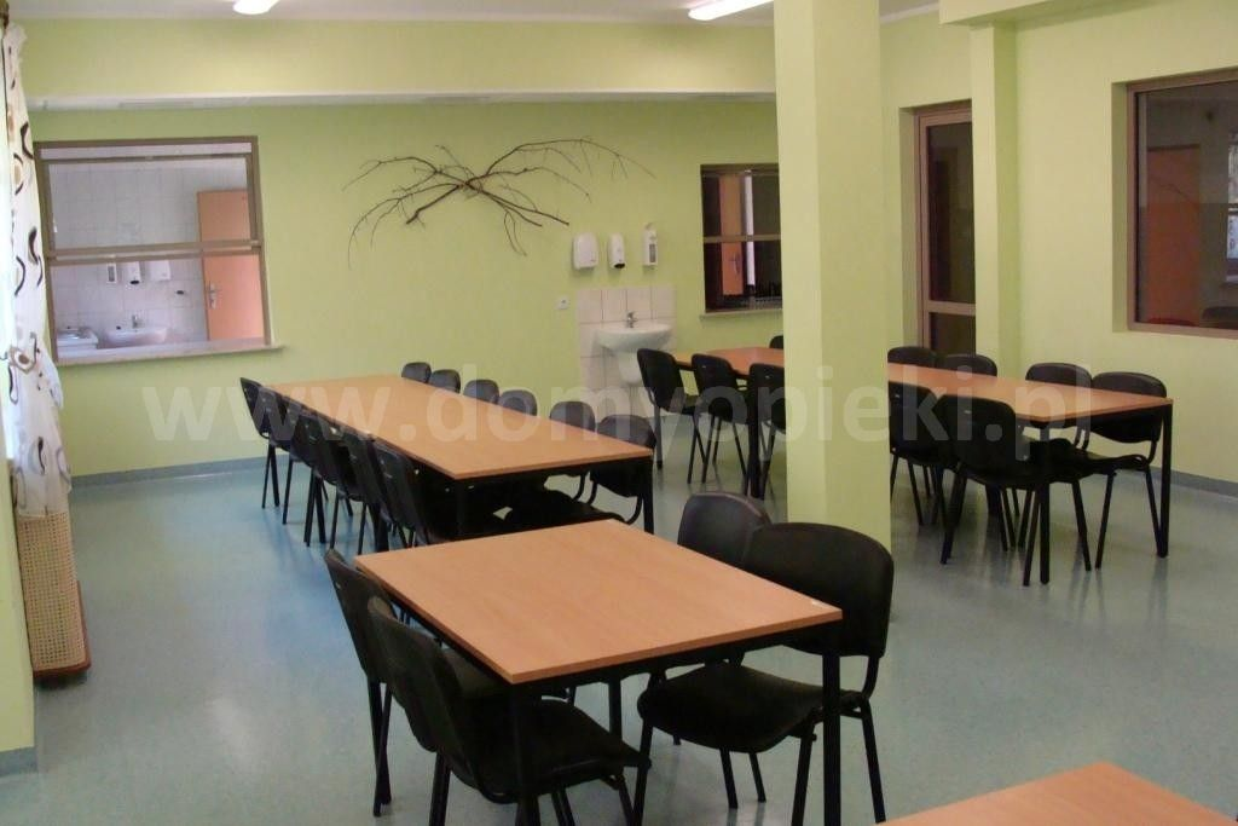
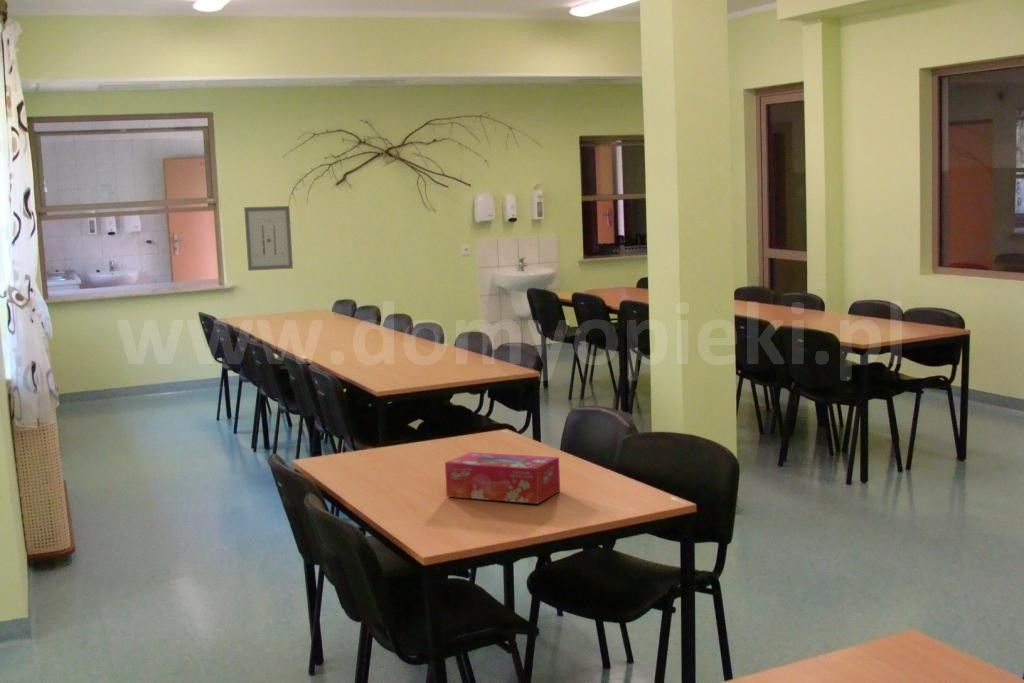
+ tissue box [444,451,561,505]
+ wall art [243,205,294,272]
